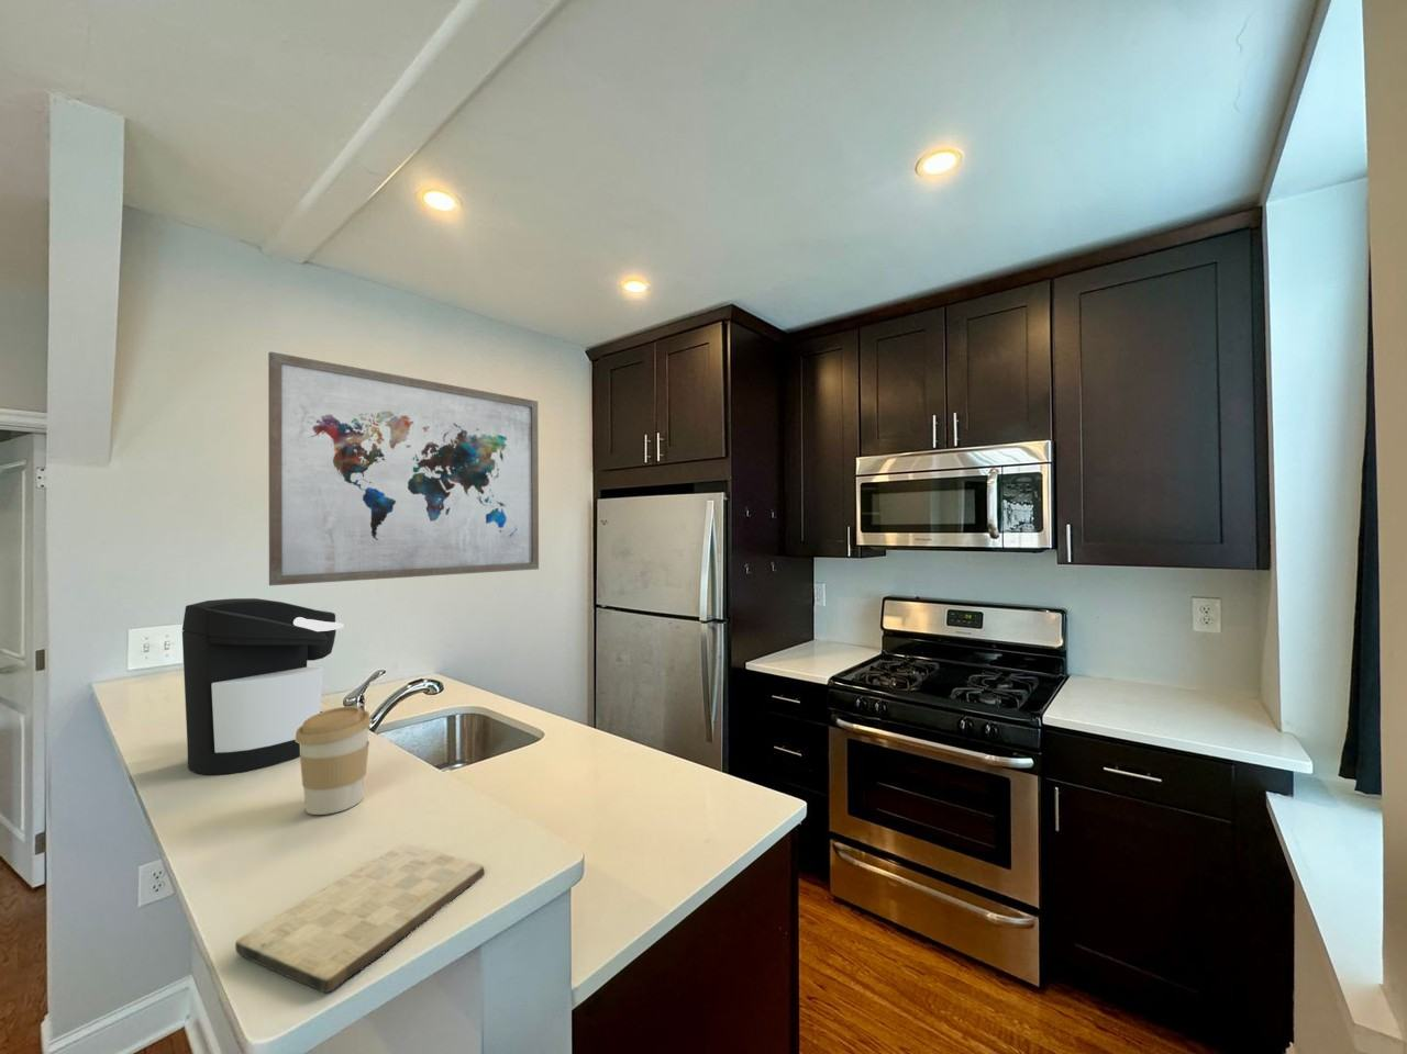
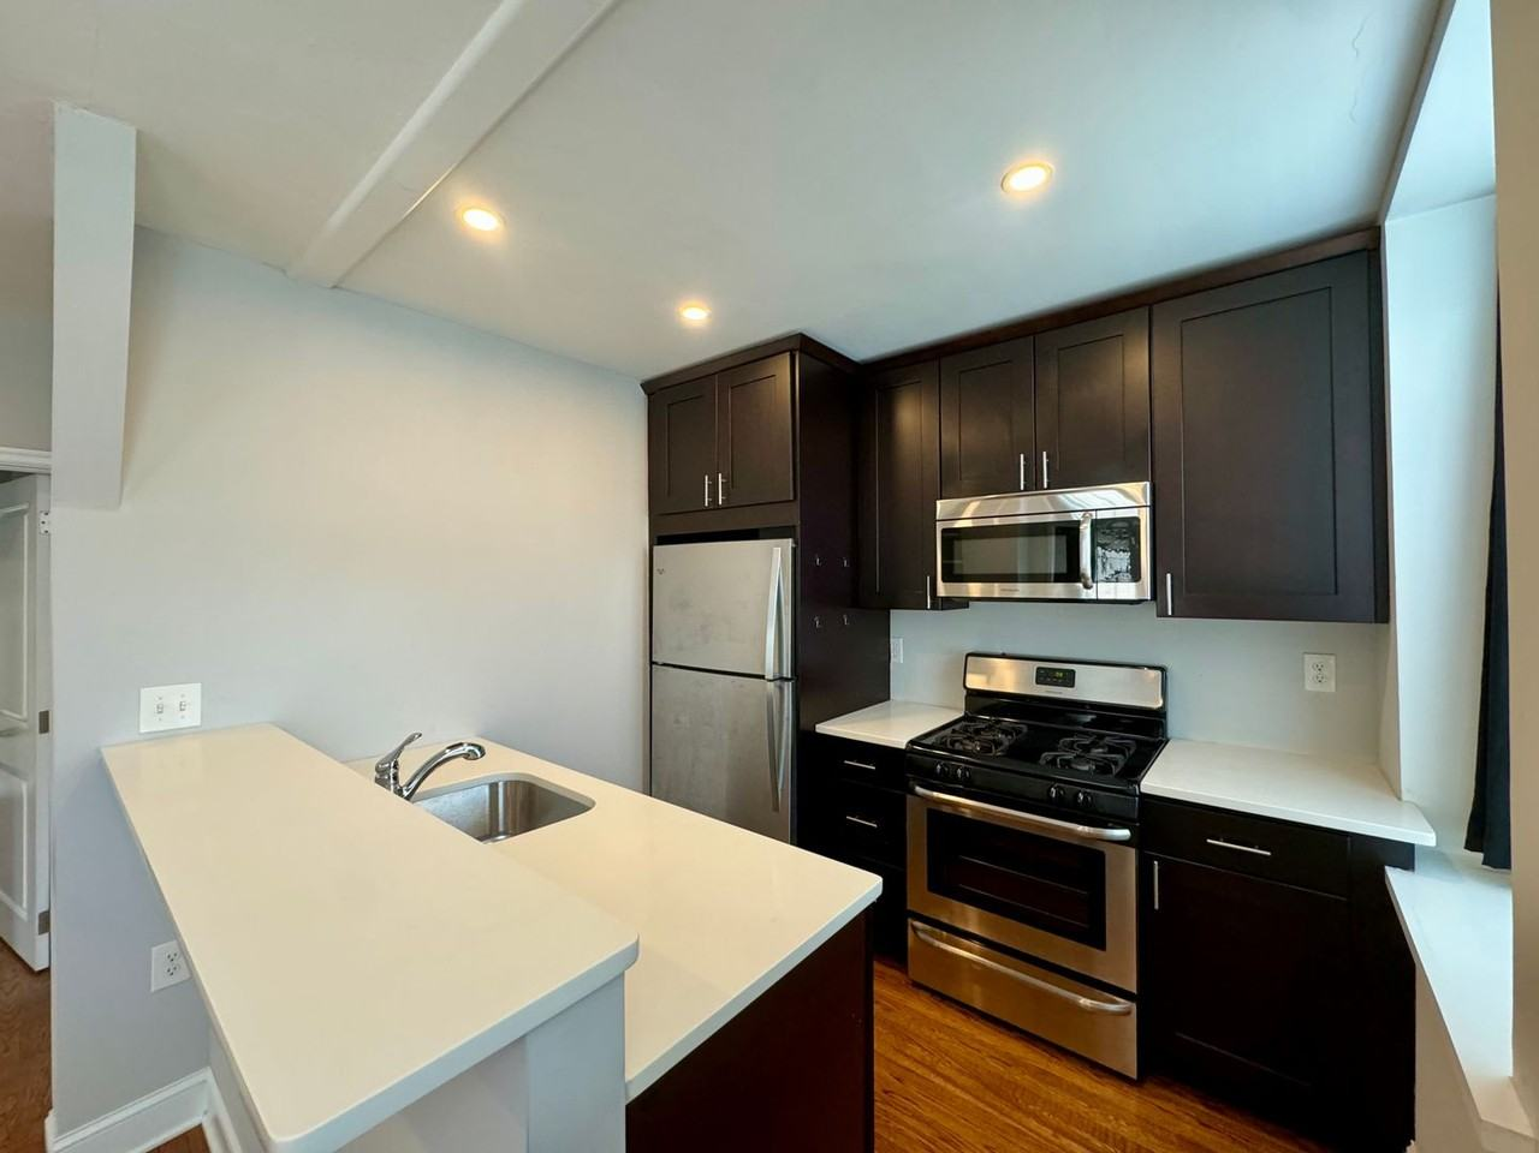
- wall art [267,350,540,587]
- cutting board [234,844,486,993]
- coffee cup [295,705,372,816]
- coffee maker [182,597,346,775]
